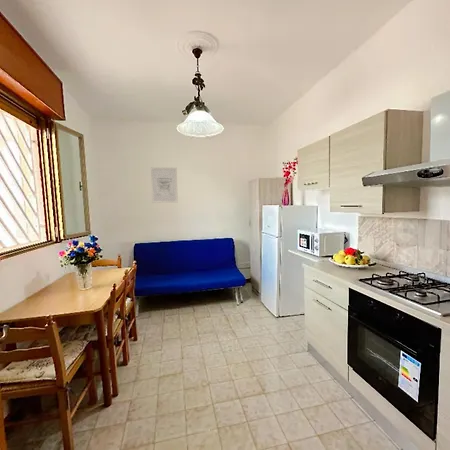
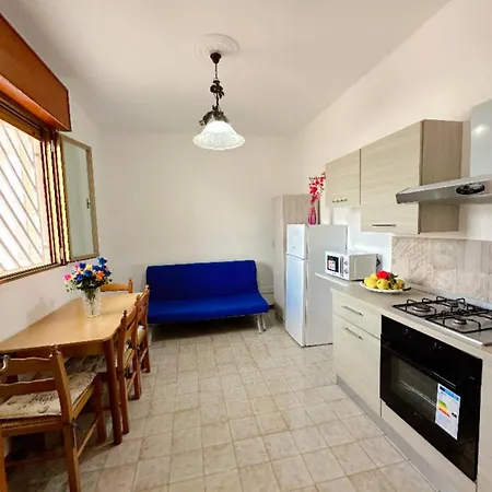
- wall art [150,167,179,204]
